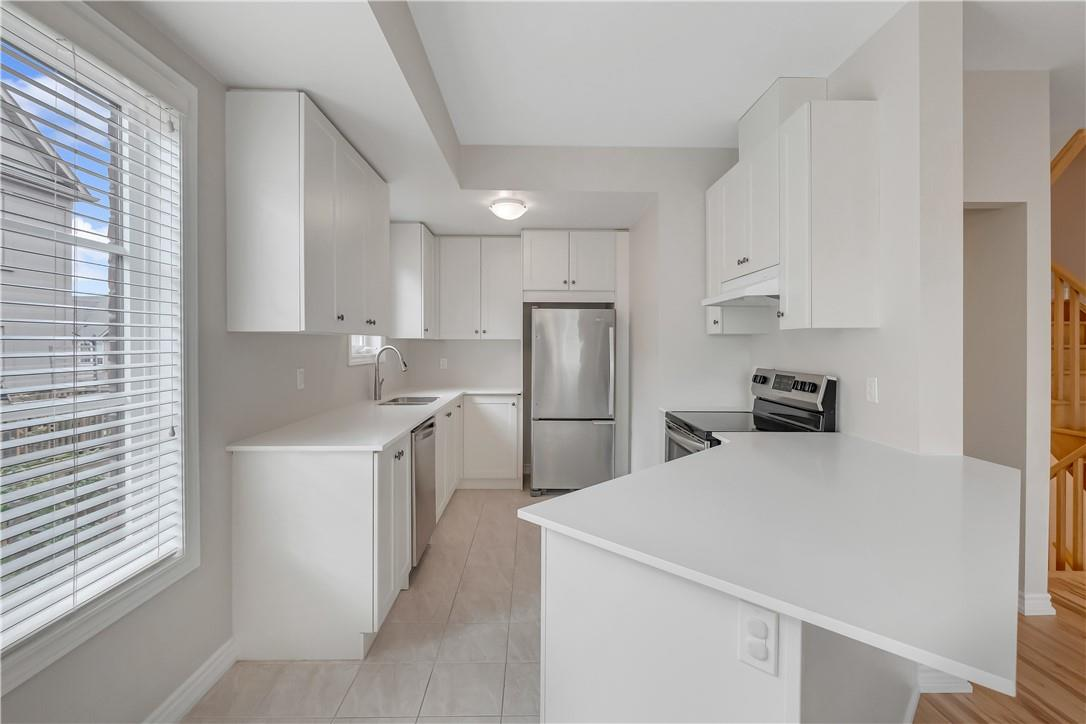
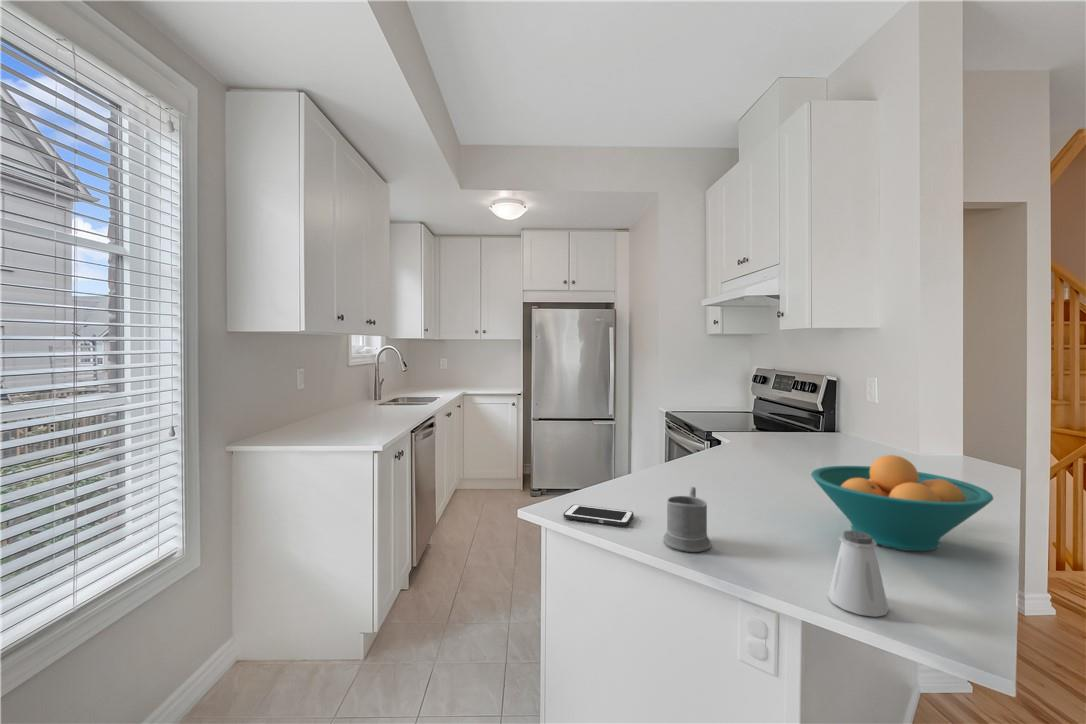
+ saltshaker [827,529,890,618]
+ cell phone [562,504,634,527]
+ mug [663,486,712,553]
+ fruit bowl [810,454,994,552]
